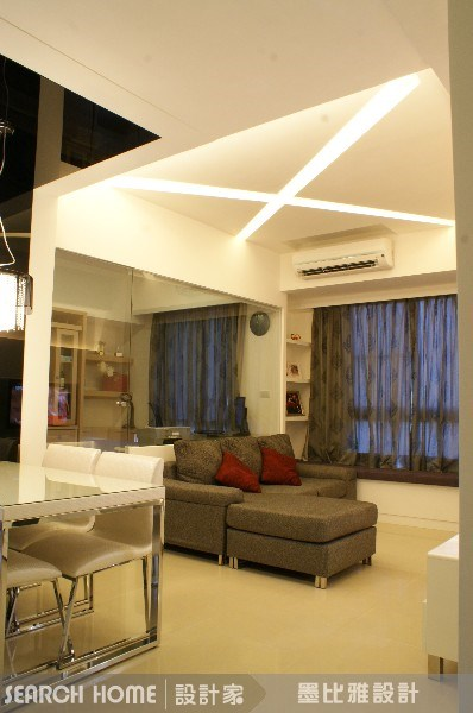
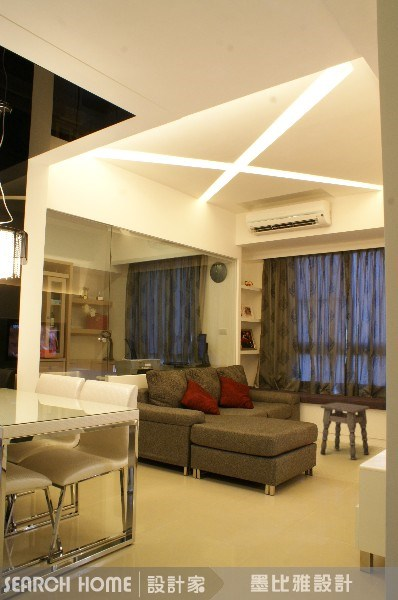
+ side table [319,402,370,461]
